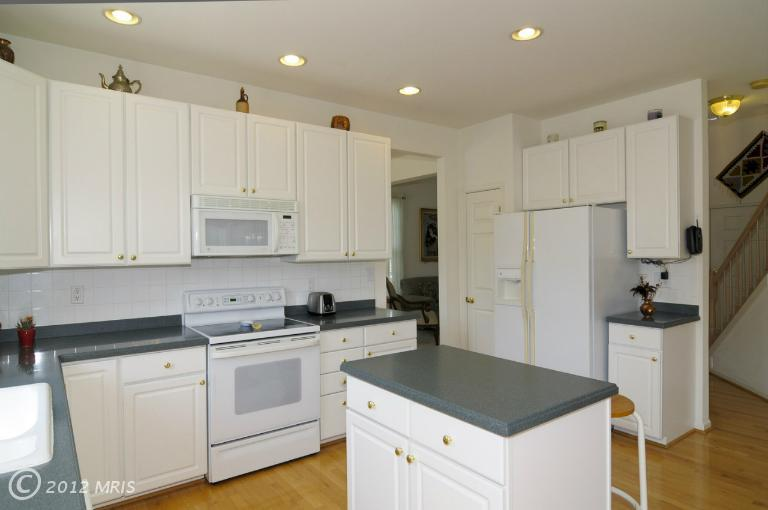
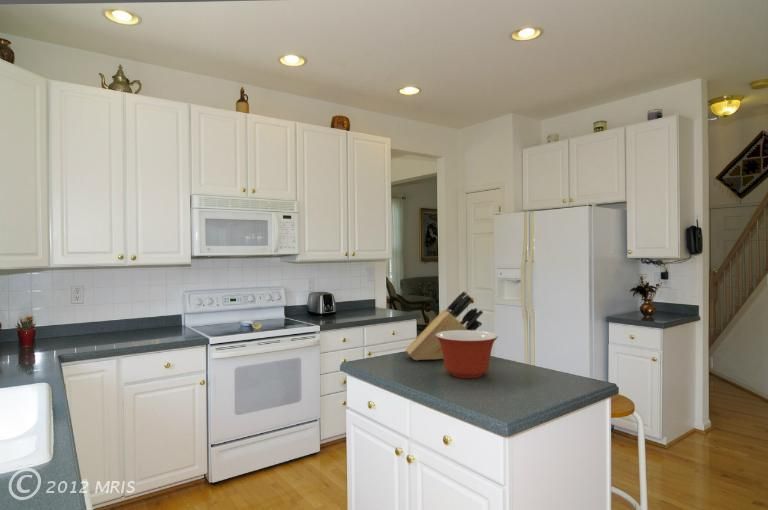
+ mixing bowl [435,330,499,379]
+ knife block [405,290,484,361]
